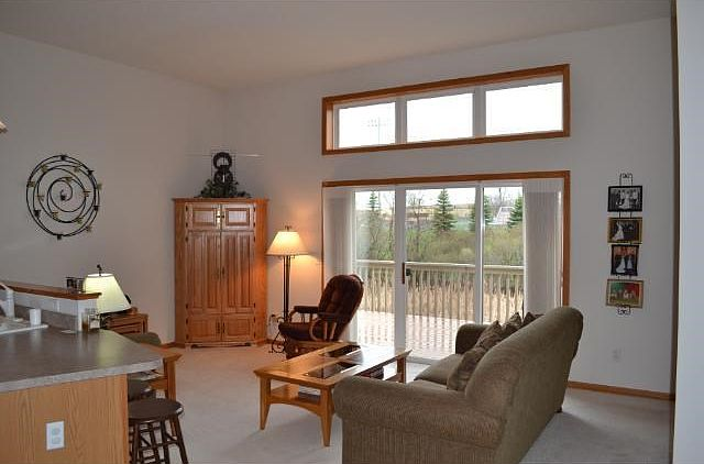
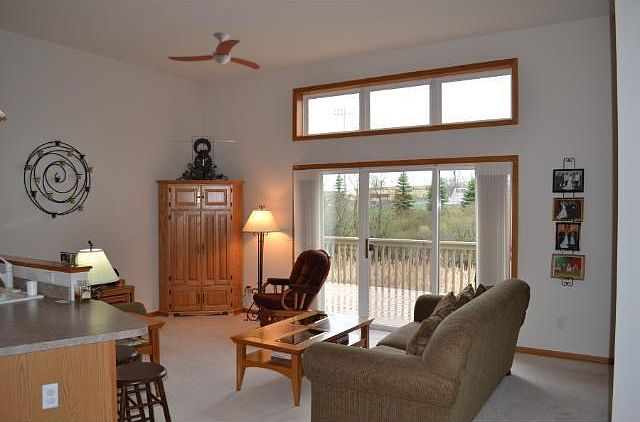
+ ceiling fan [167,31,261,70]
